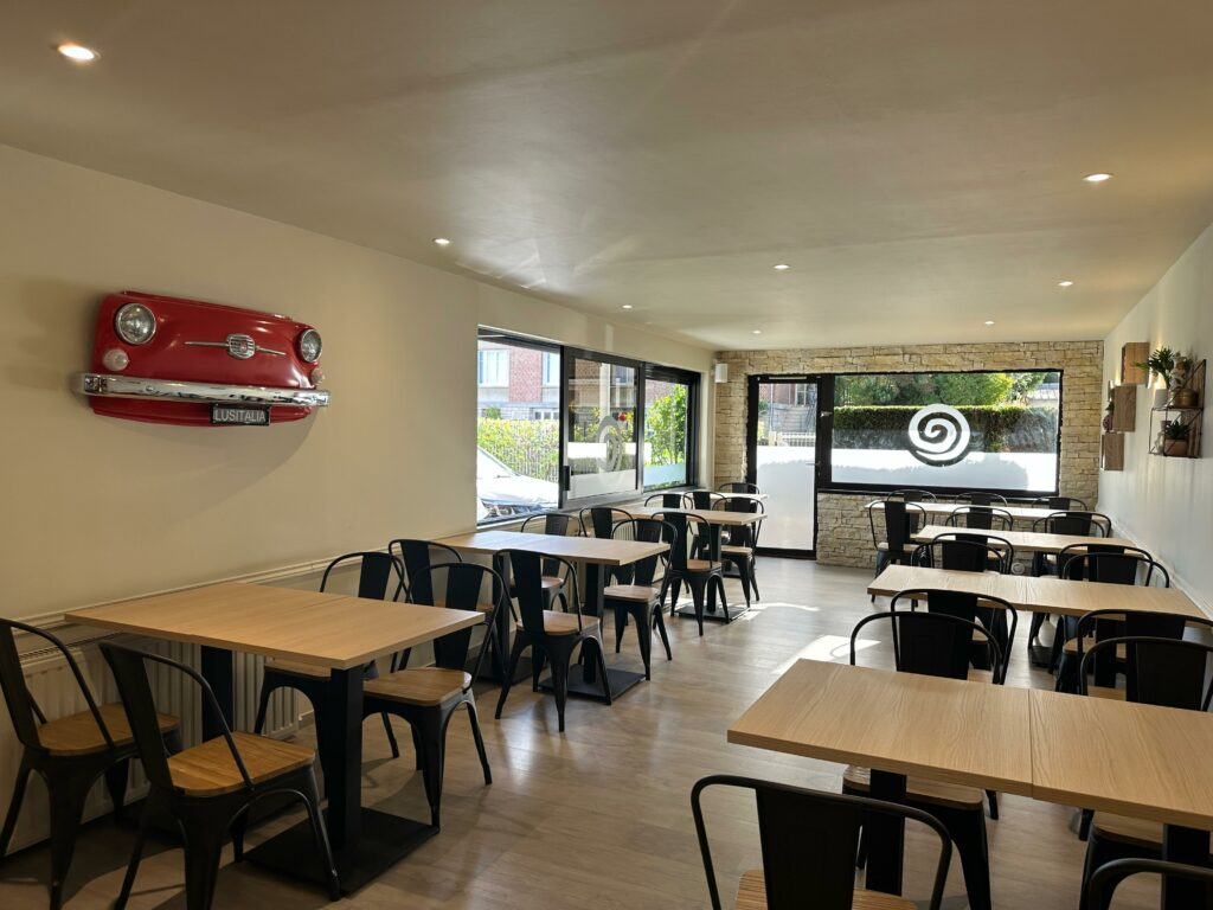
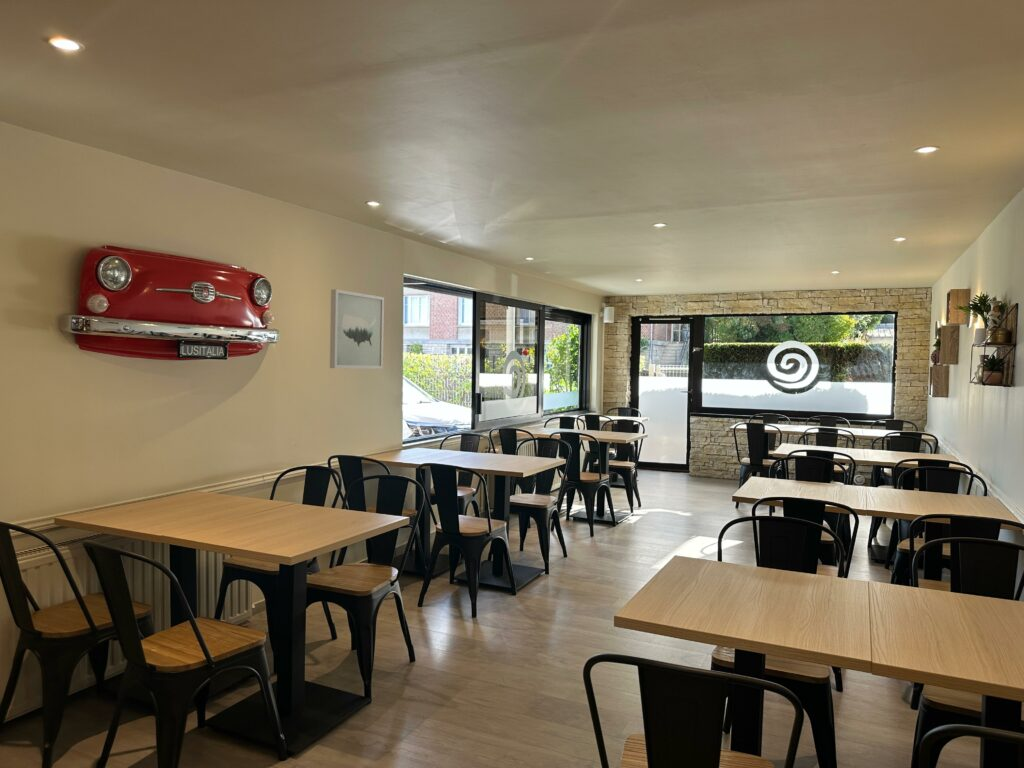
+ wall art [329,288,385,370]
